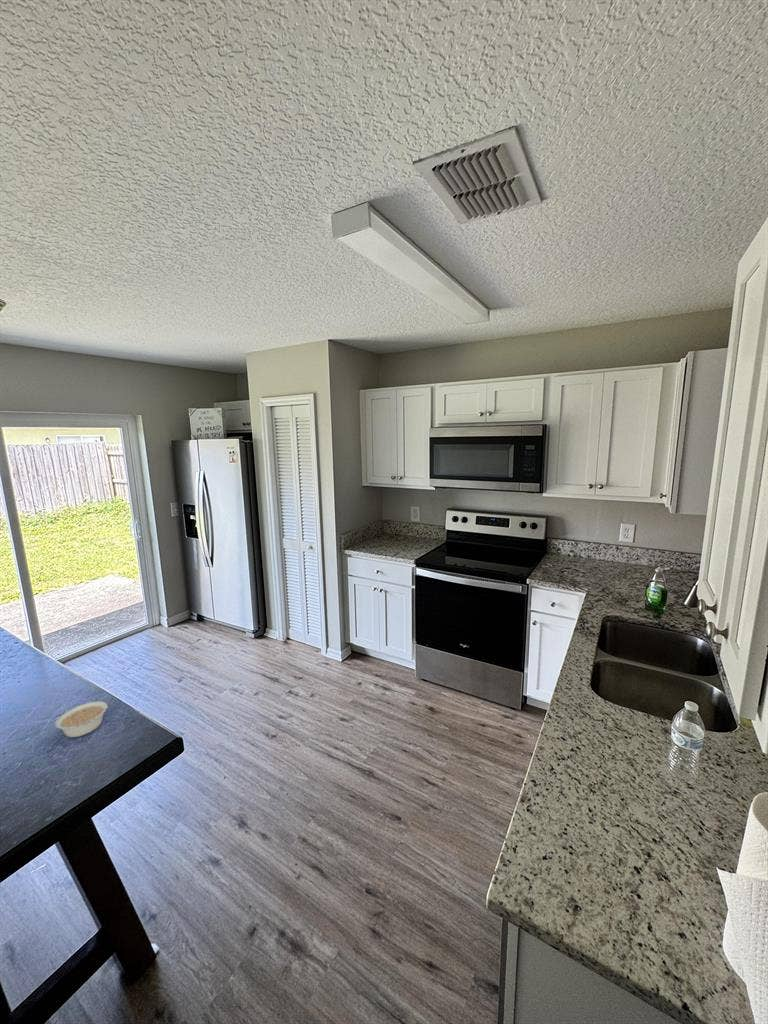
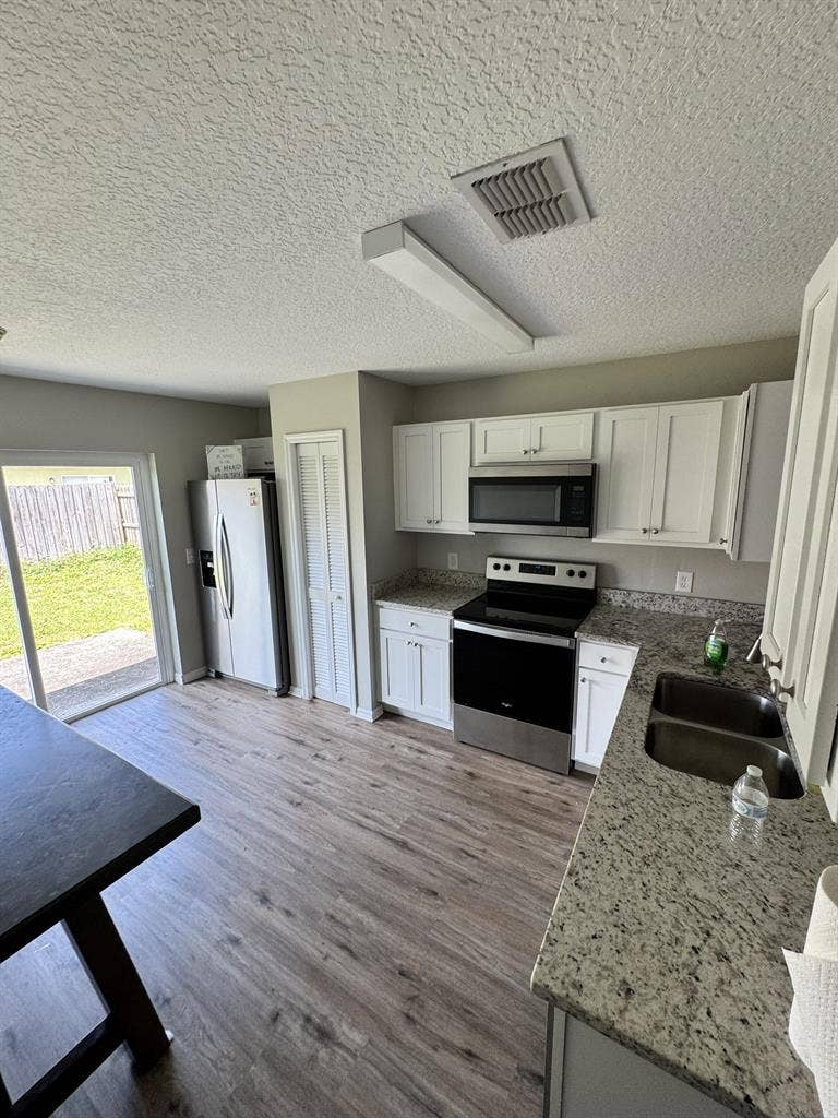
- legume [54,700,117,738]
